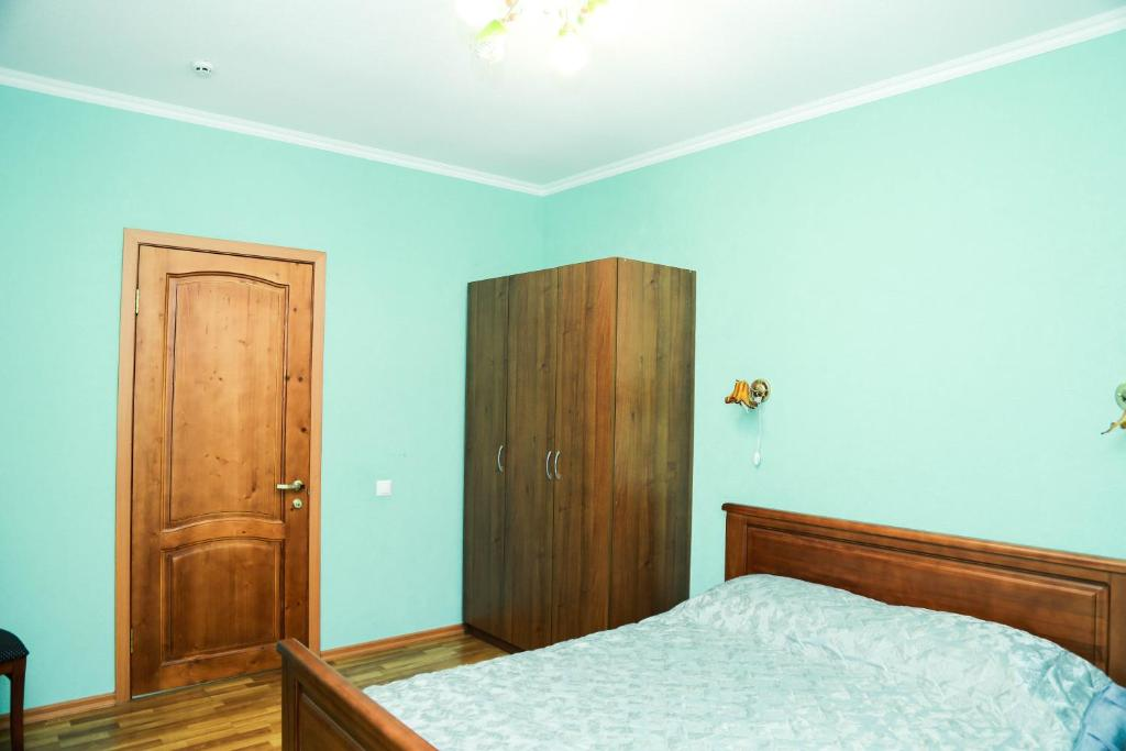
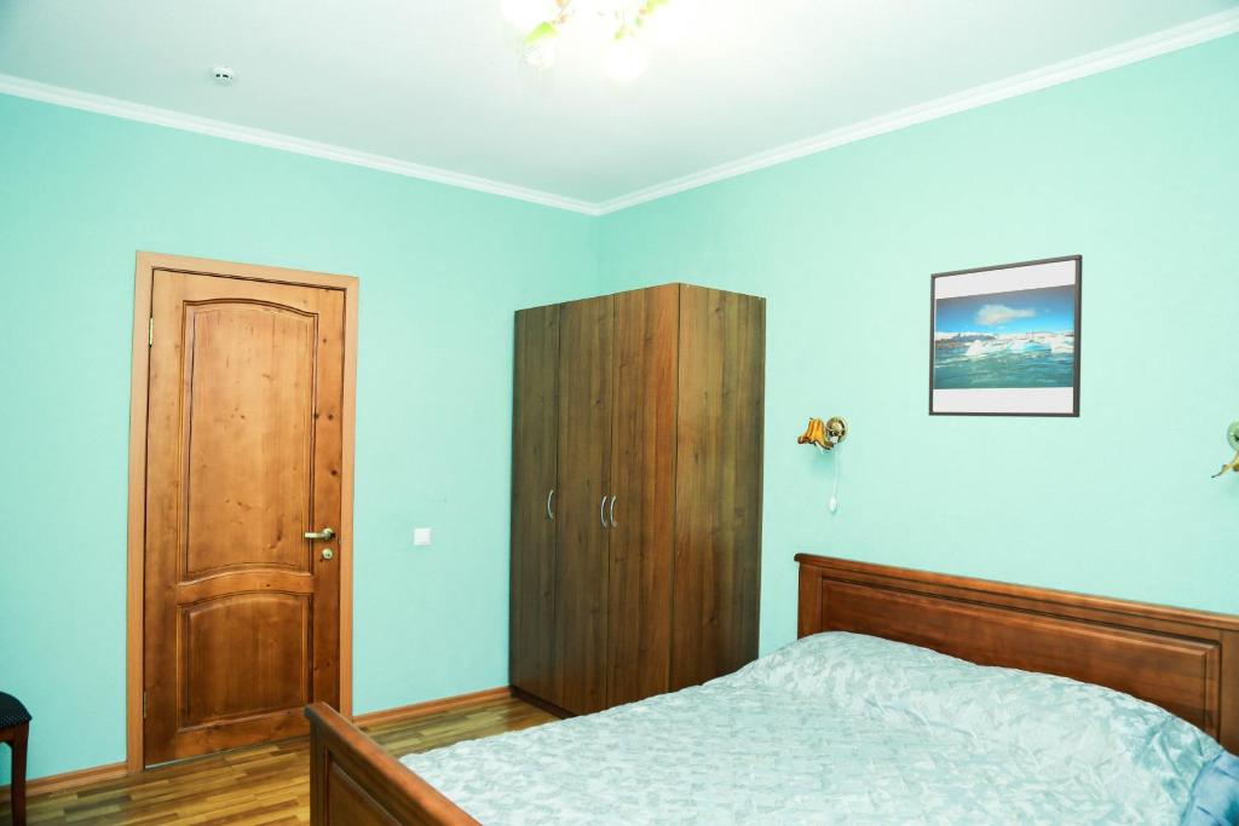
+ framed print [927,254,1084,418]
